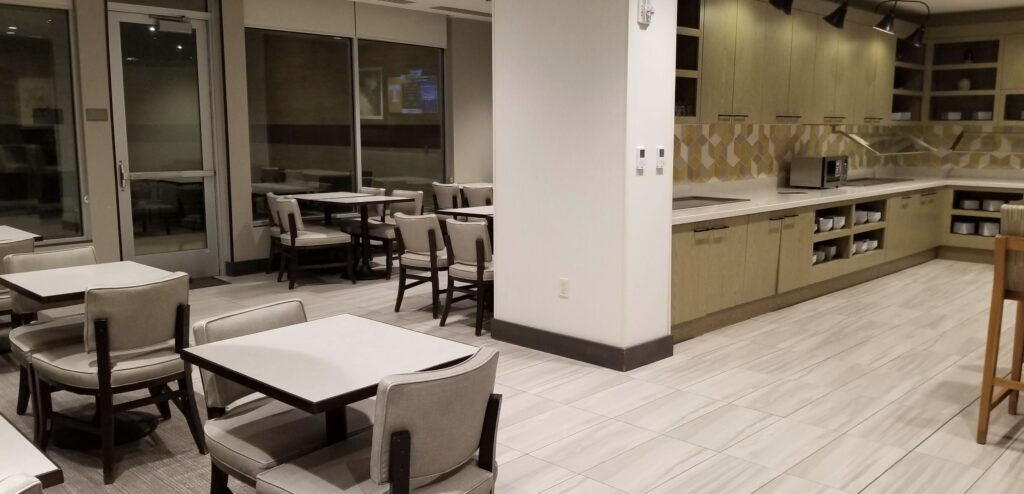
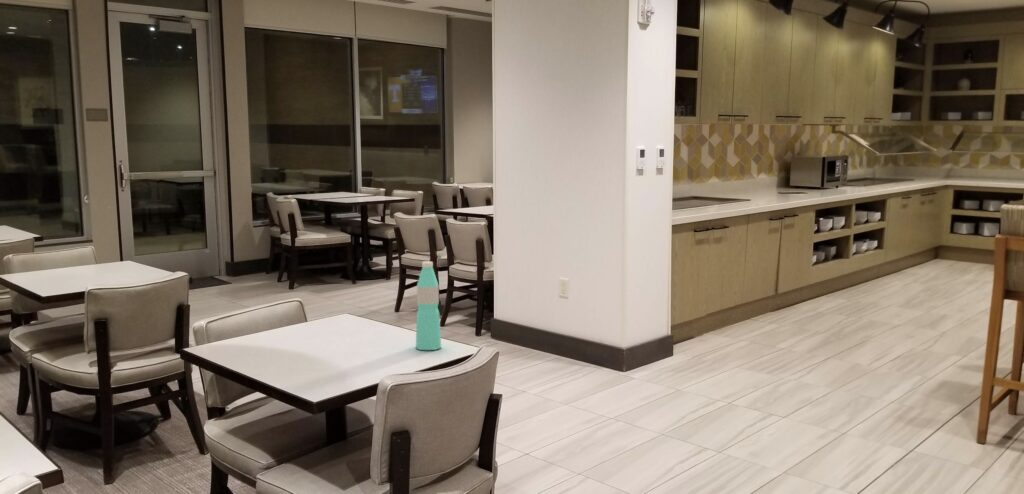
+ water bottle [415,261,442,351]
